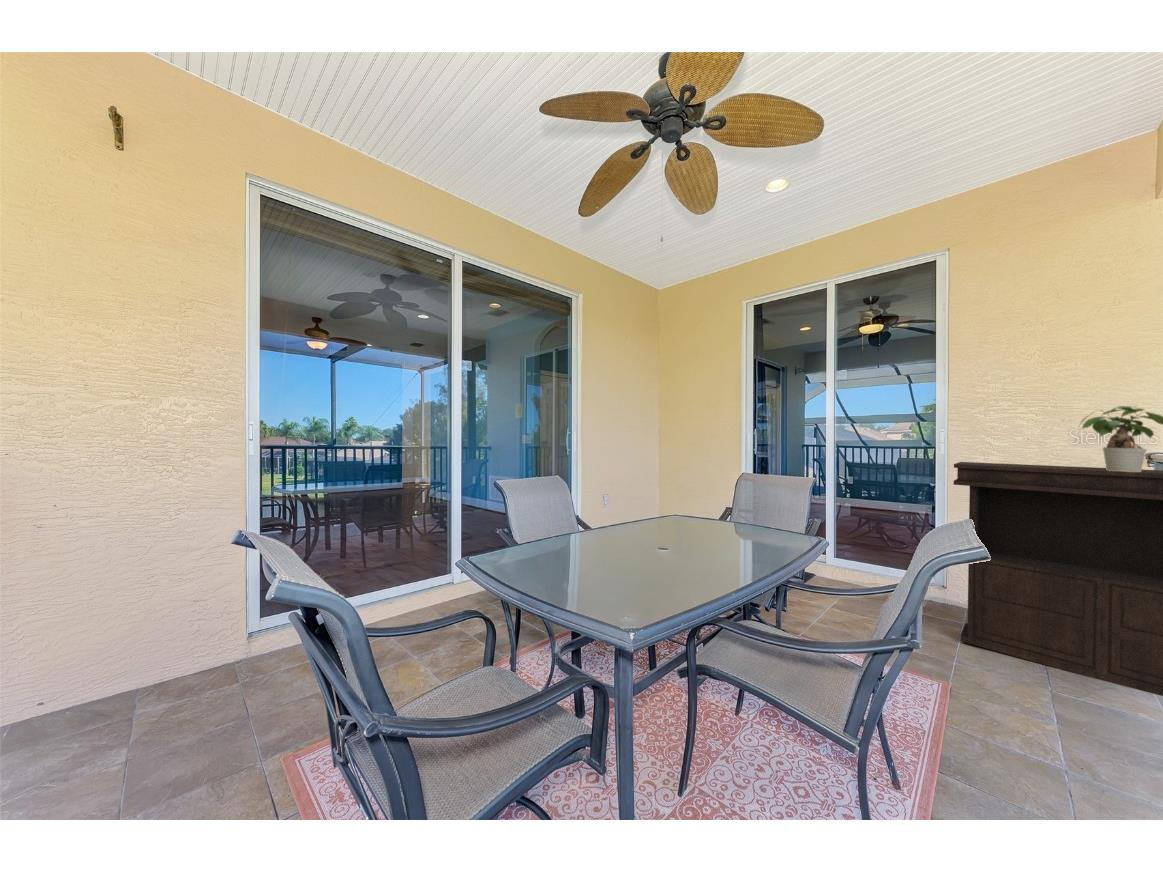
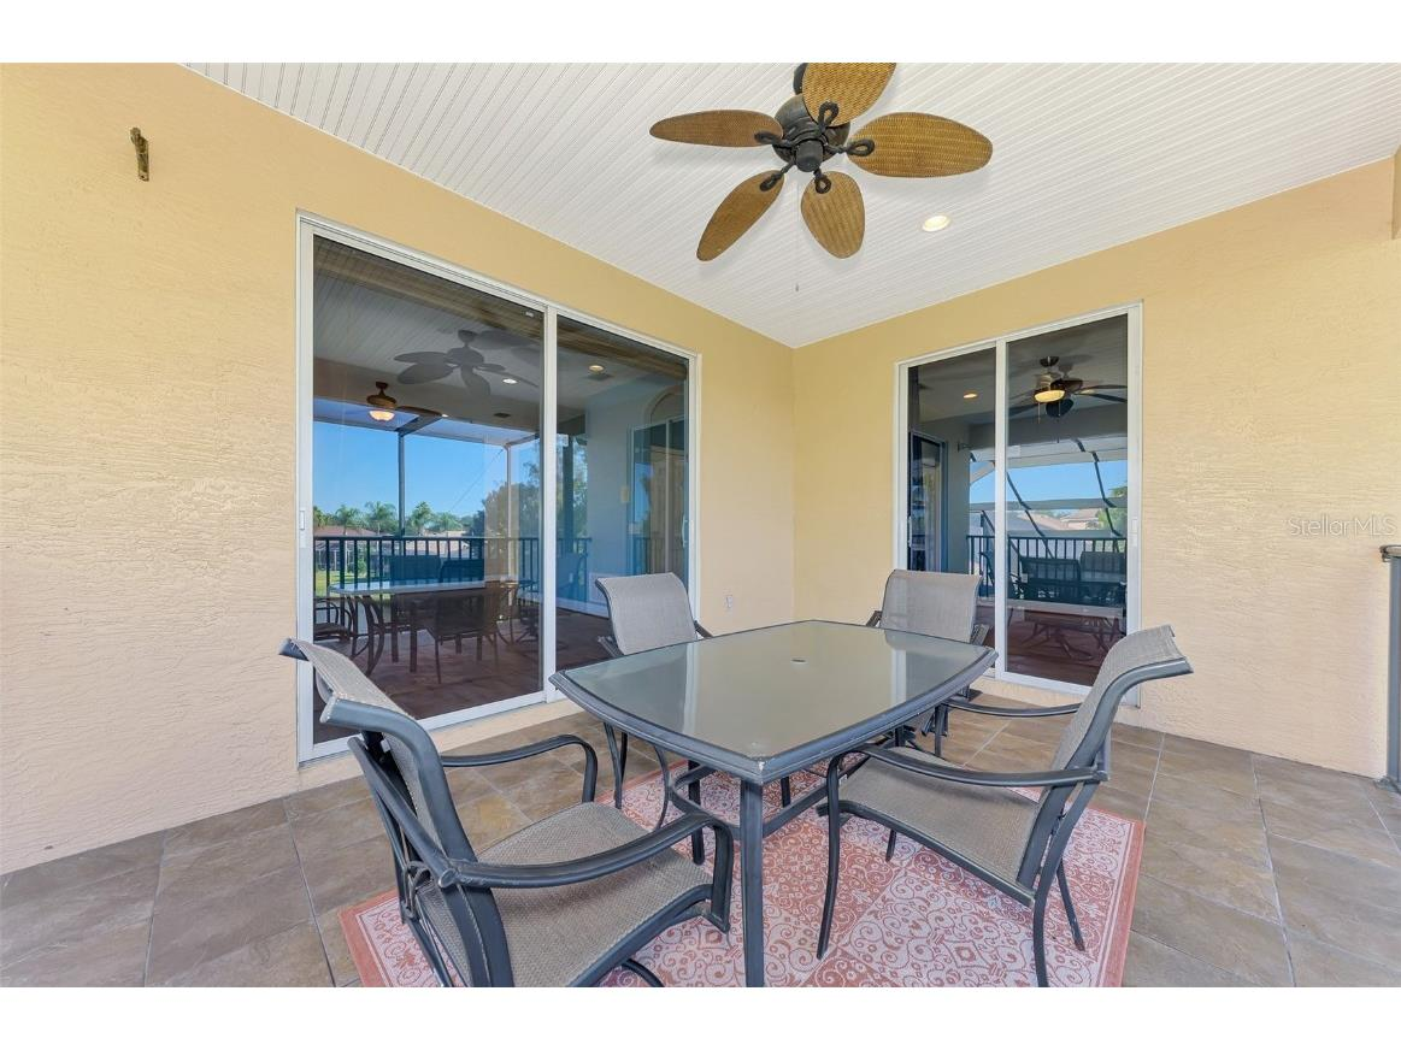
- console table [953,461,1163,697]
- potted plant [1077,405,1163,472]
